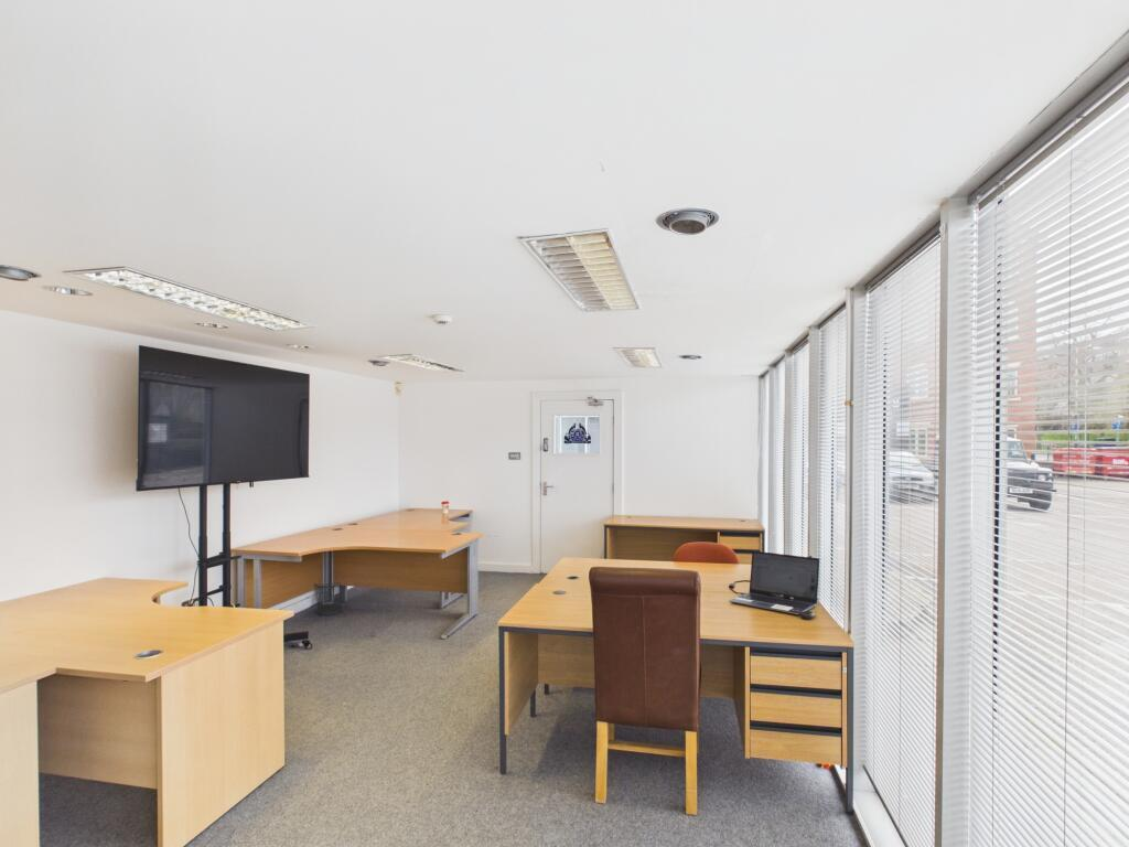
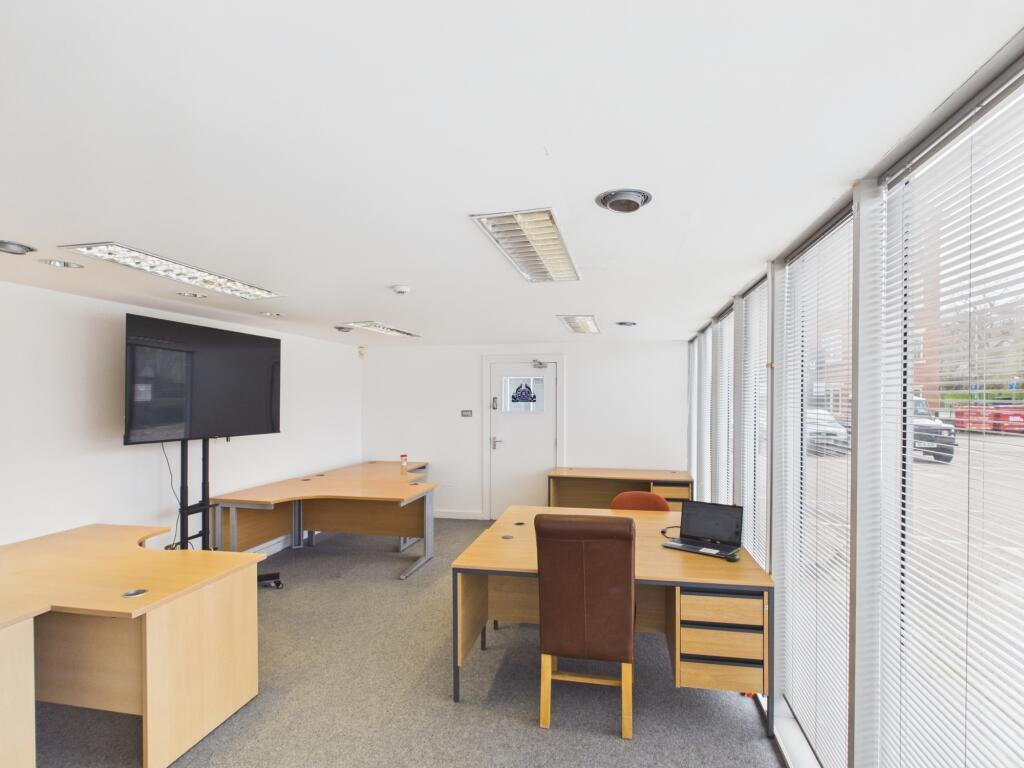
- wastebasket [313,583,346,617]
